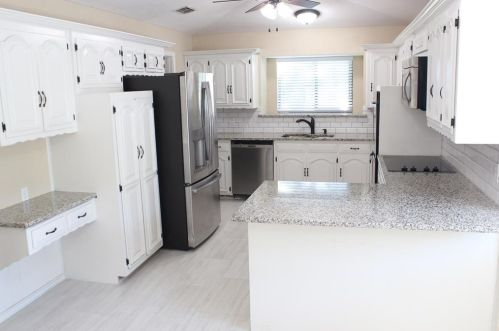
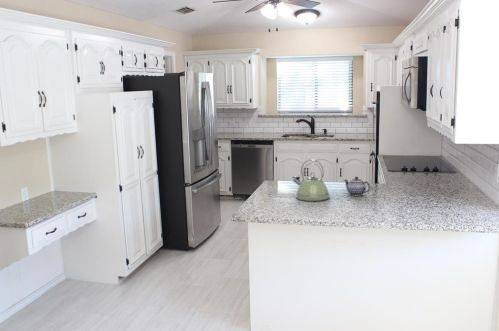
+ kettle [291,158,331,202]
+ teapot [343,176,371,197]
